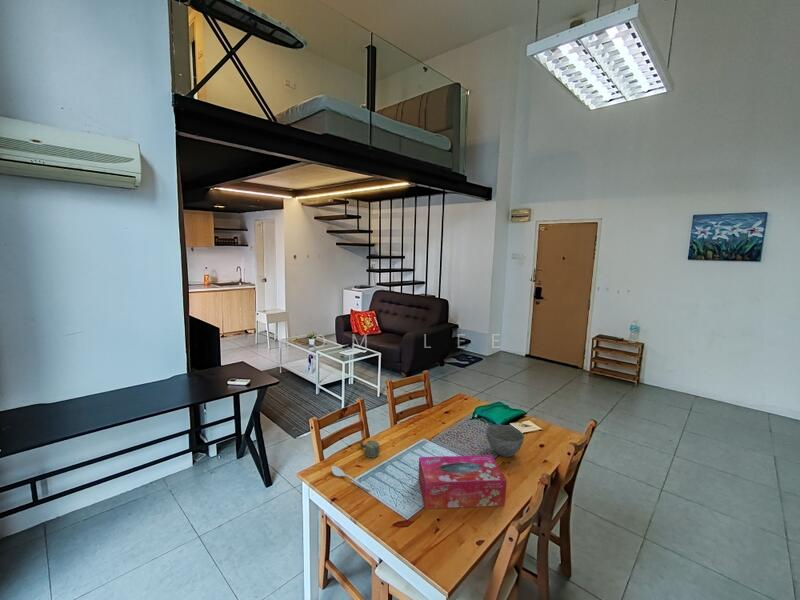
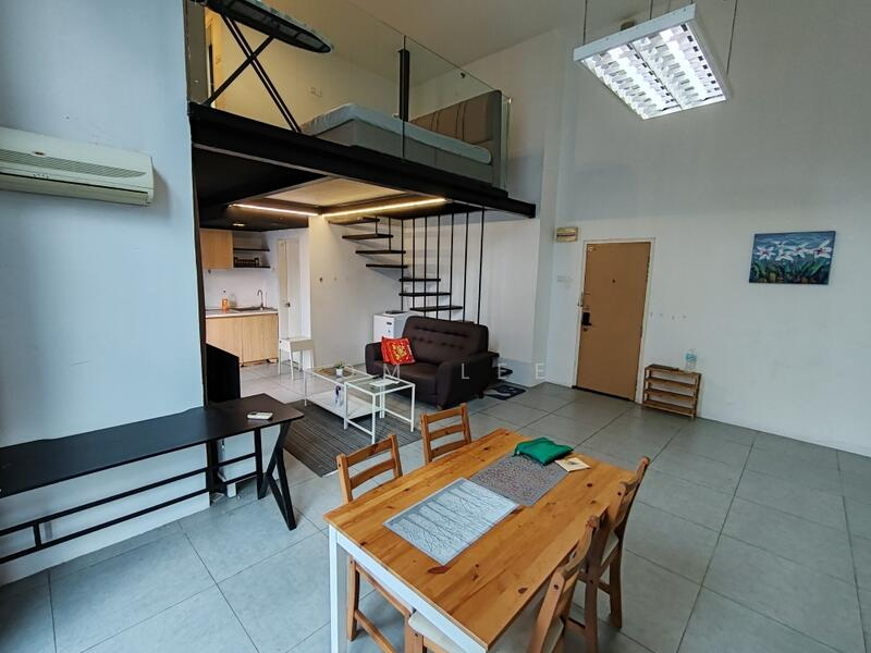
- bowl [485,424,525,458]
- tissue box [417,454,508,510]
- cup [359,439,381,459]
- spoon [330,465,372,491]
